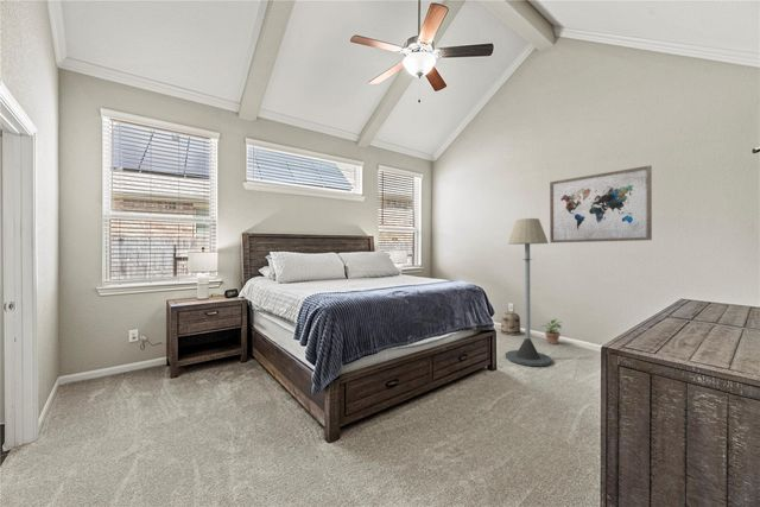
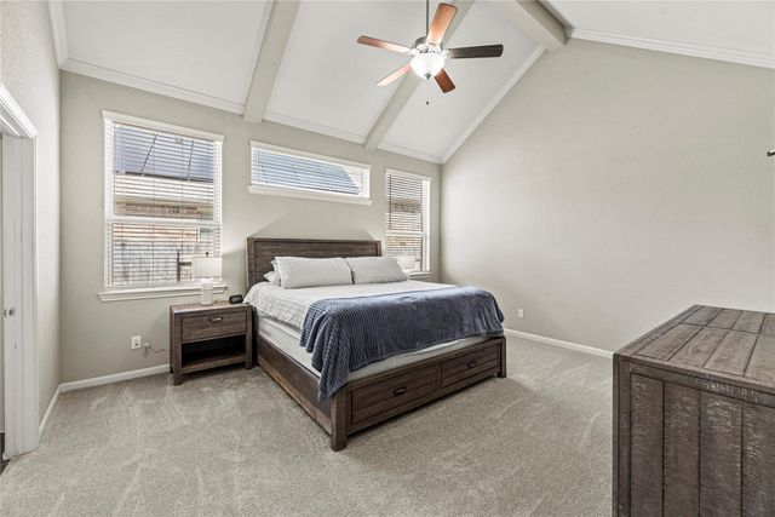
- wall art [549,165,653,243]
- floor lamp [505,217,553,367]
- potted plant [539,318,563,346]
- basket [500,306,522,336]
